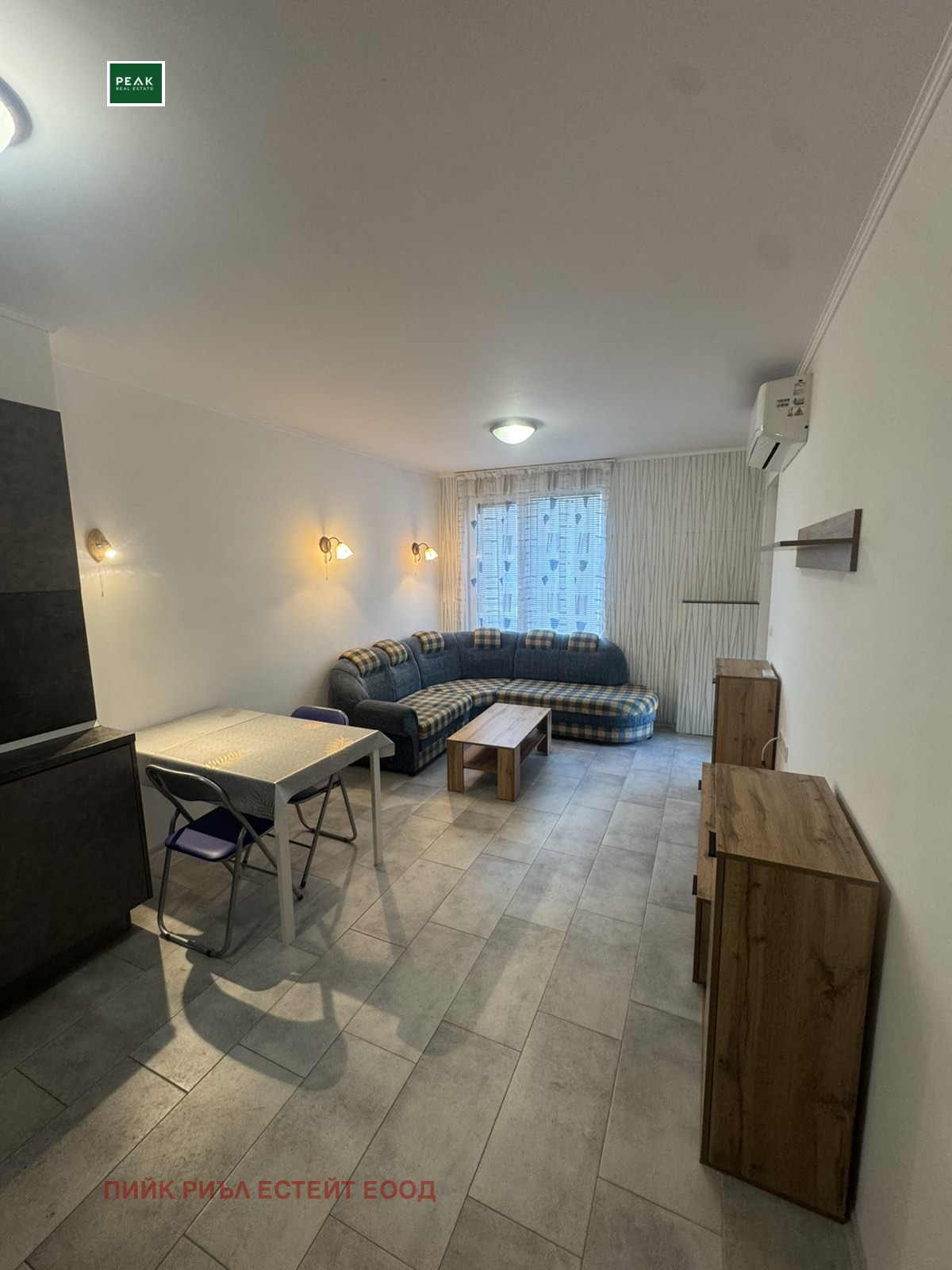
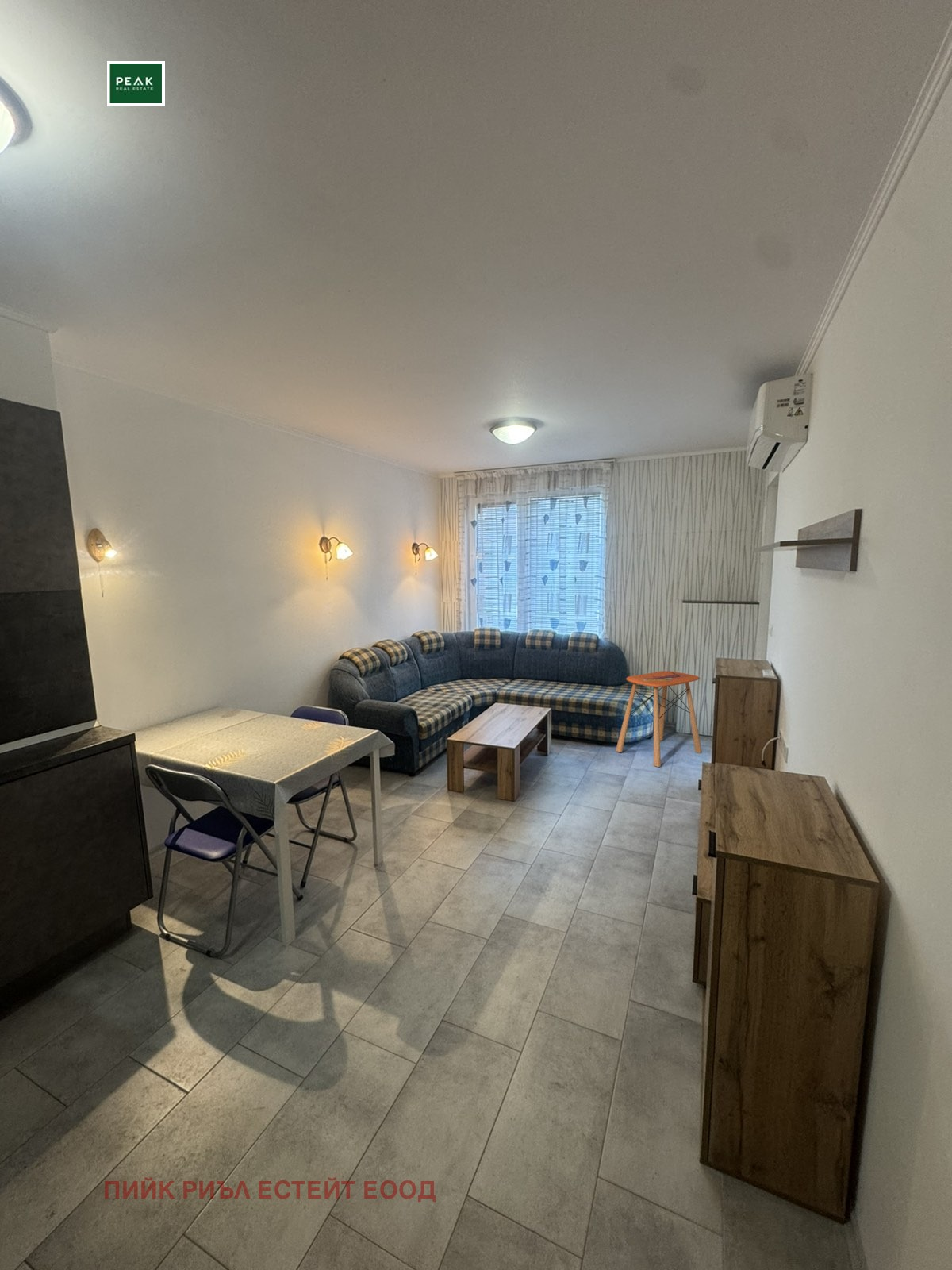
+ side table [615,670,703,768]
